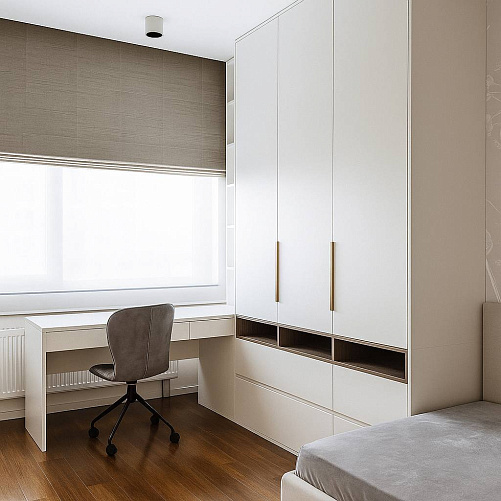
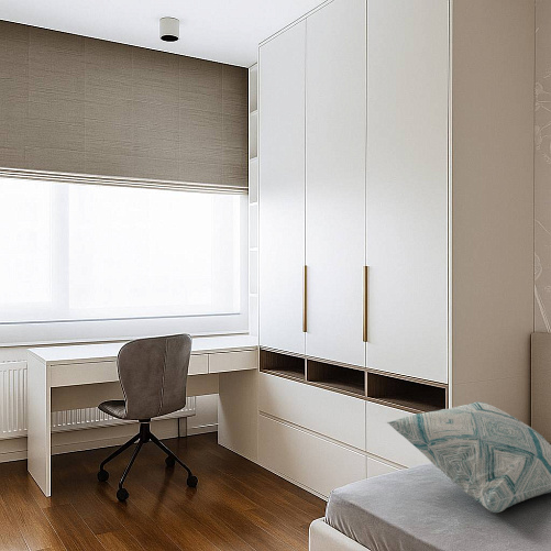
+ decorative pillow [386,400,551,514]
